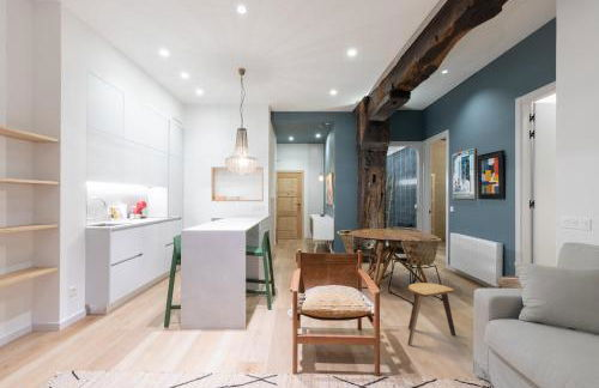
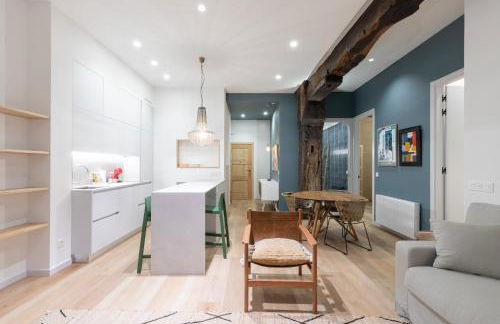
- stool [406,281,456,346]
